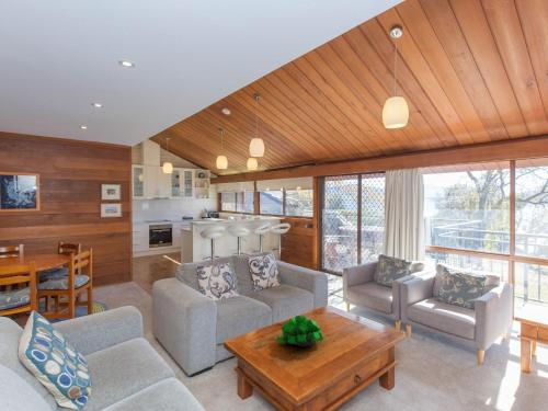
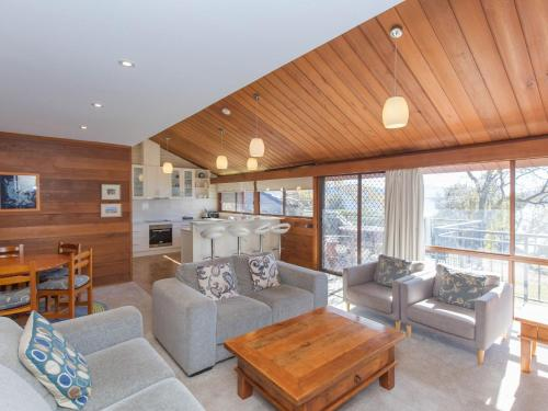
- plant [277,315,324,349]
